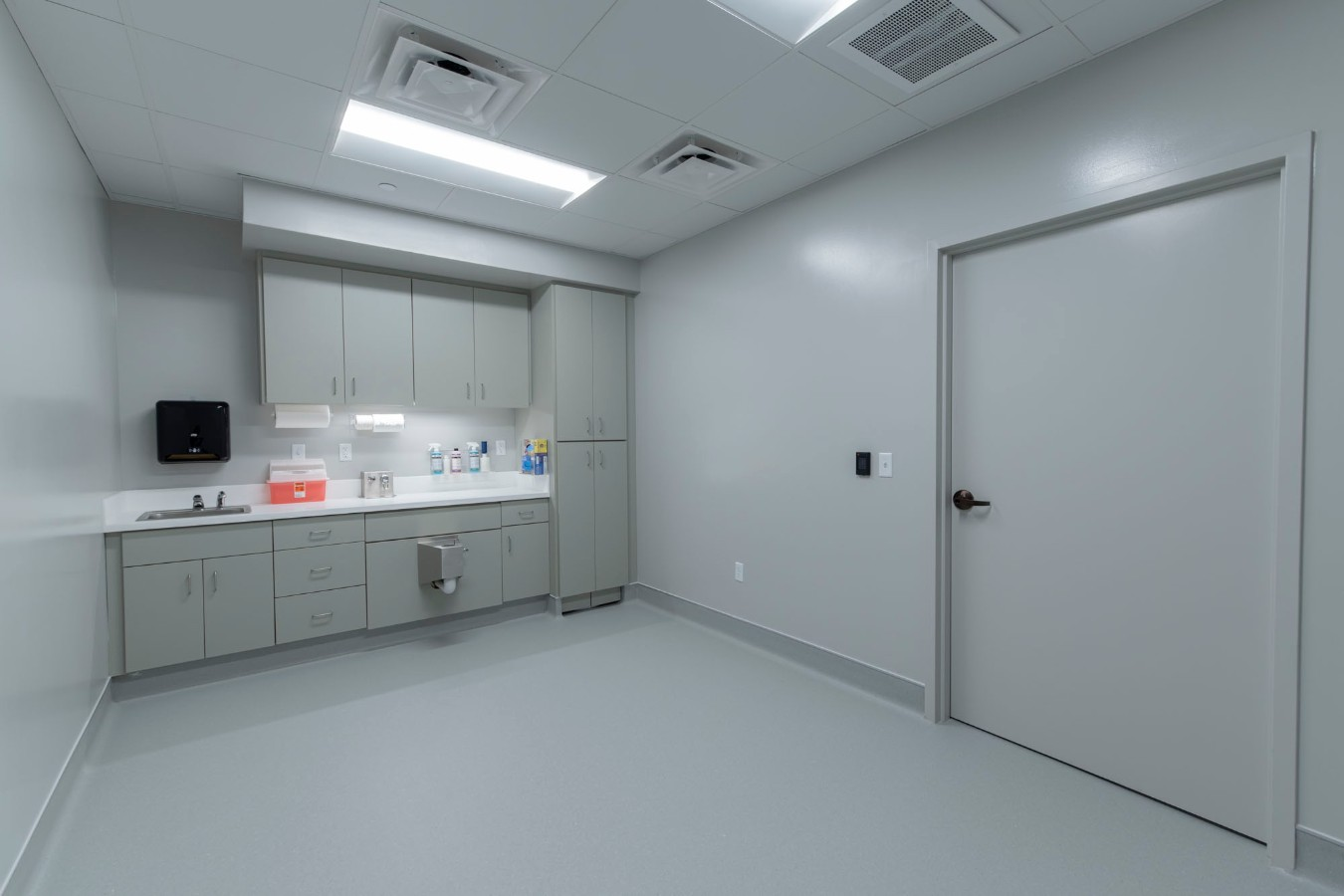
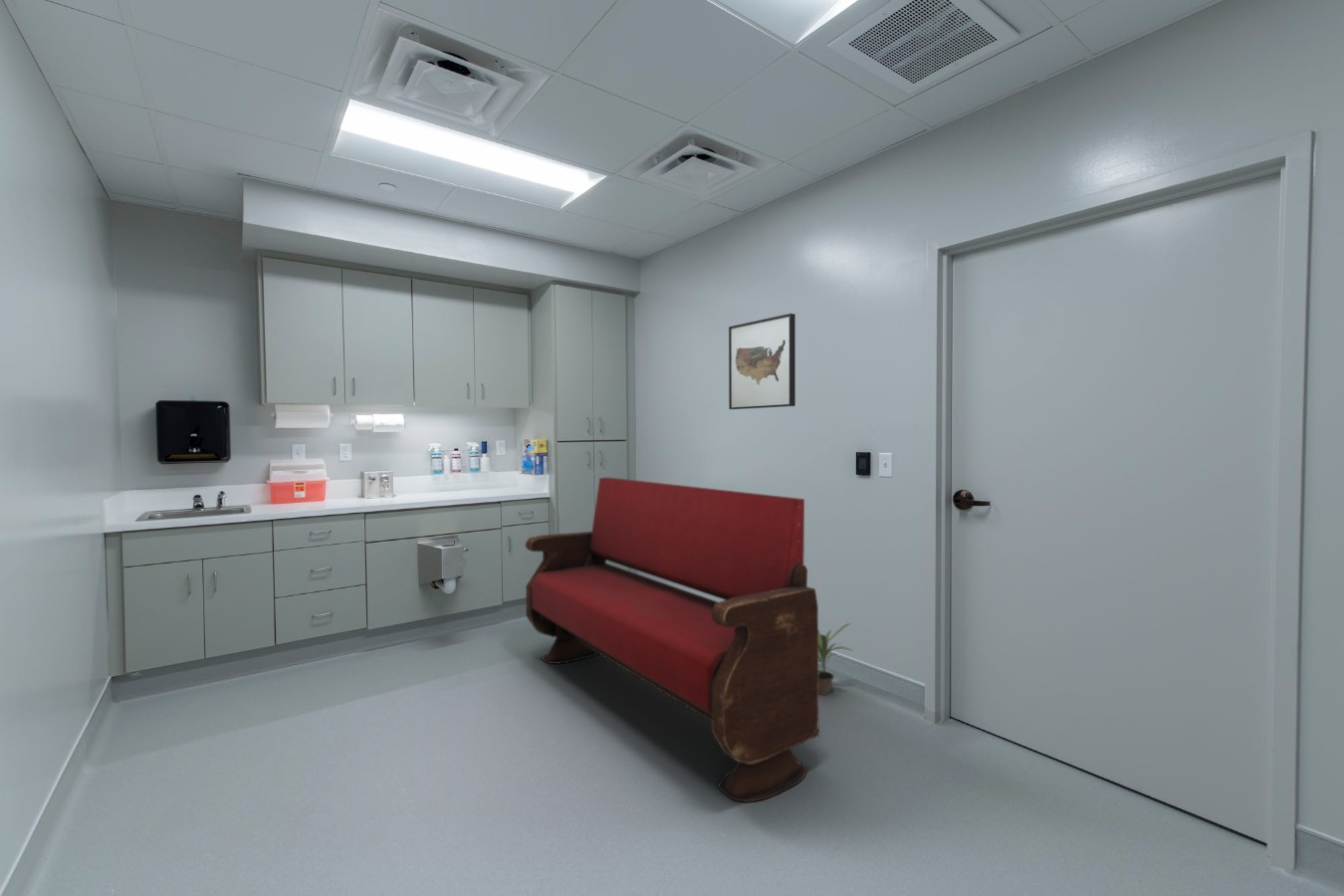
+ wall art [728,313,796,410]
+ bench [525,476,819,802]
+ potted plant [818,622,853,696]
